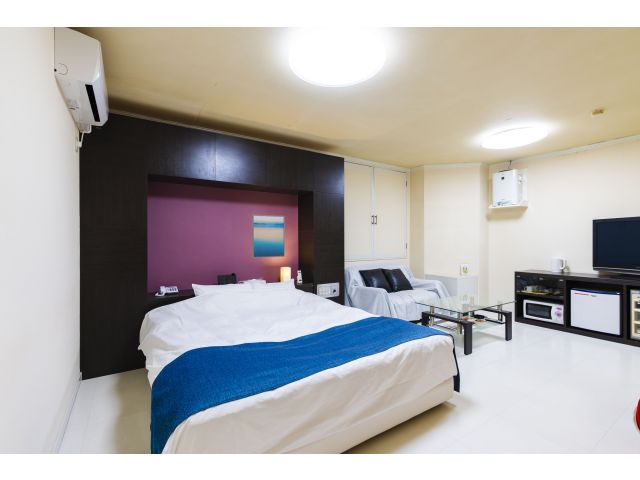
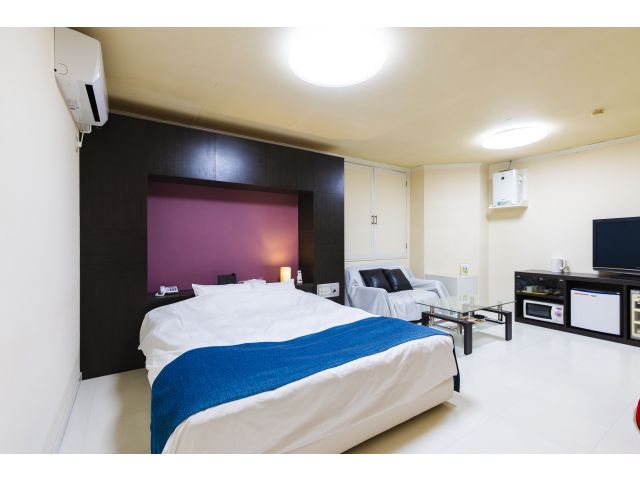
- wall art [251,214,286,259]
